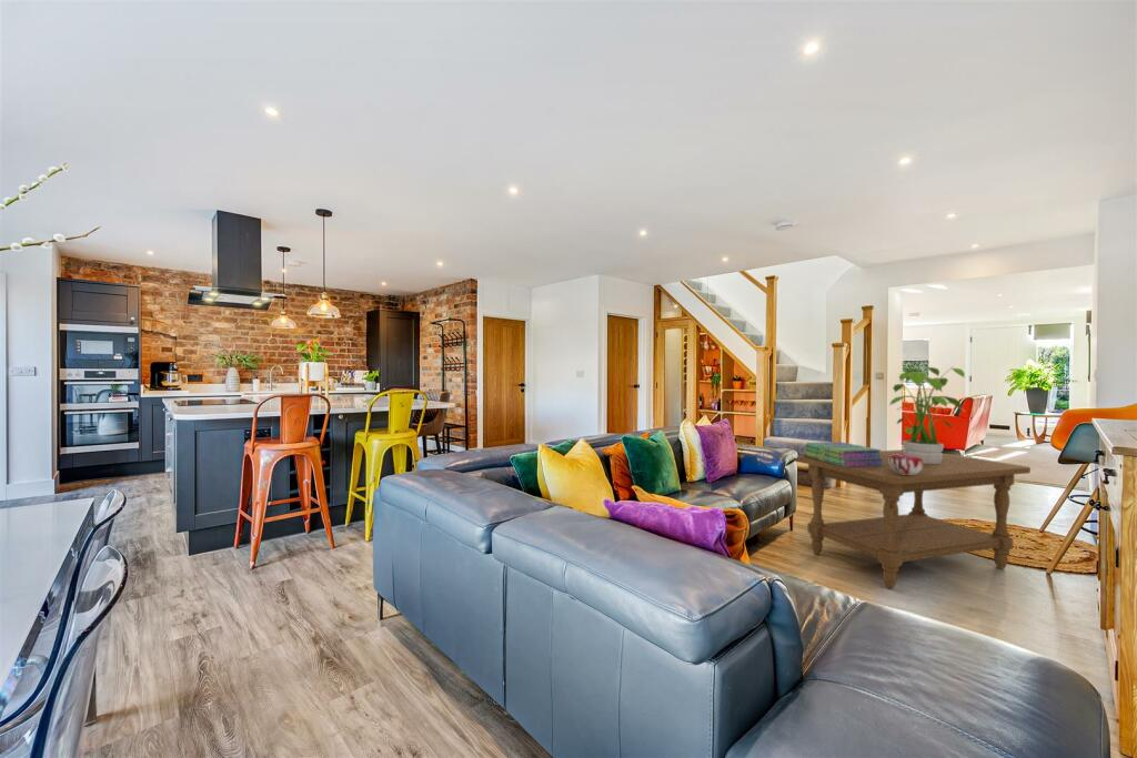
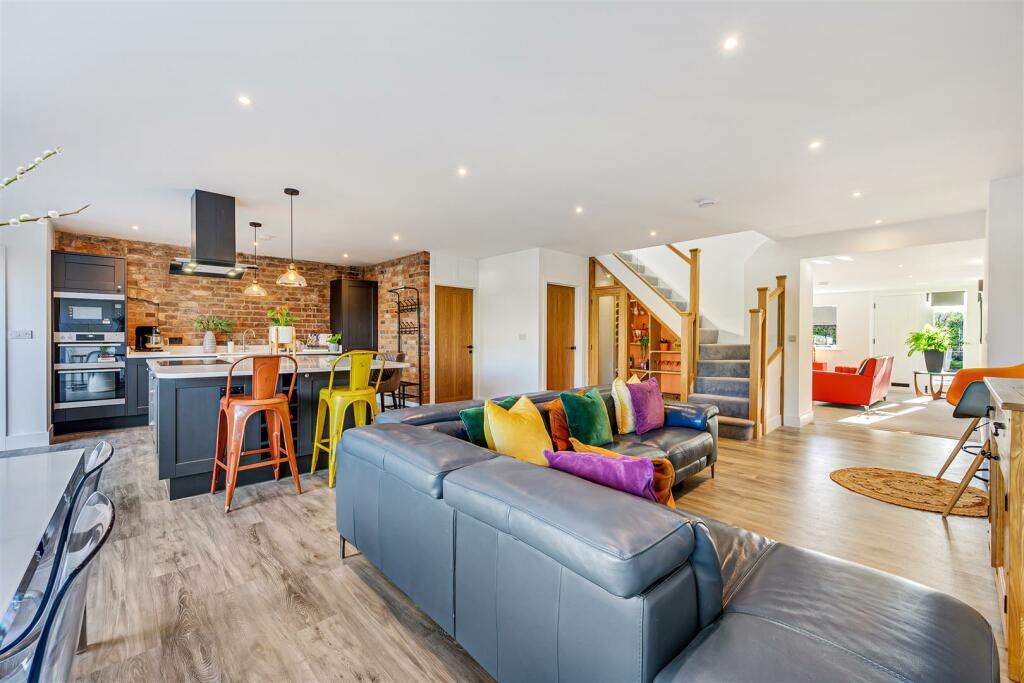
- stack of books [802,441,884,467]
- potted plant [888,365,966,464]
- coffee table [796,448,1032,589]
- decorative bowl [888,454,923,475]
